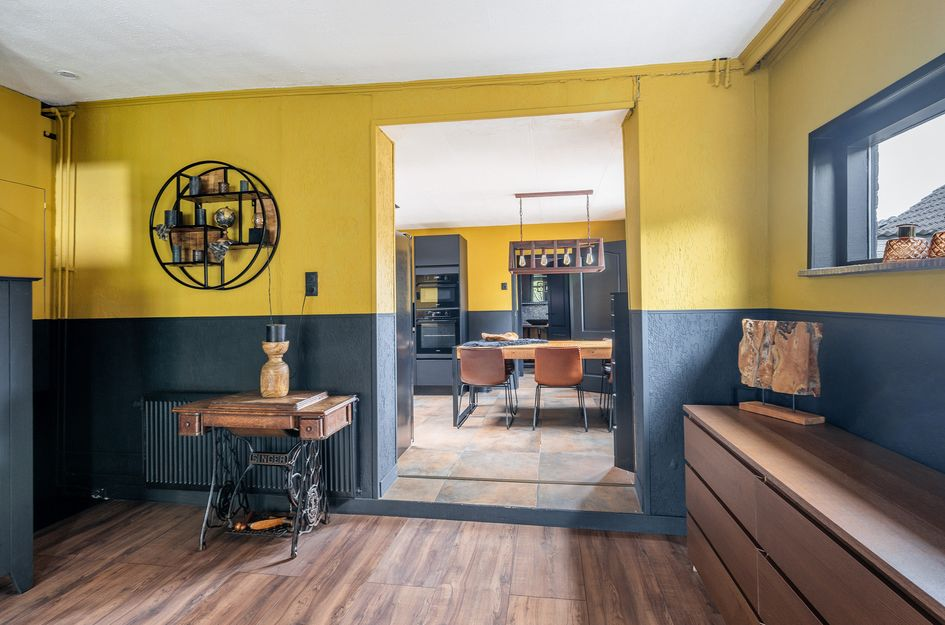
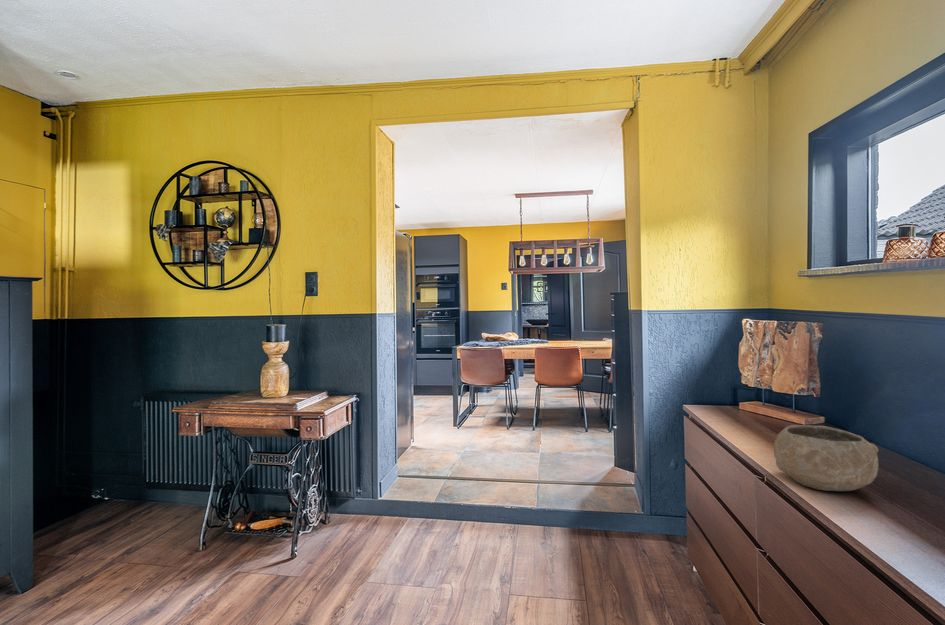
+ bowl [773,424,880,492]
